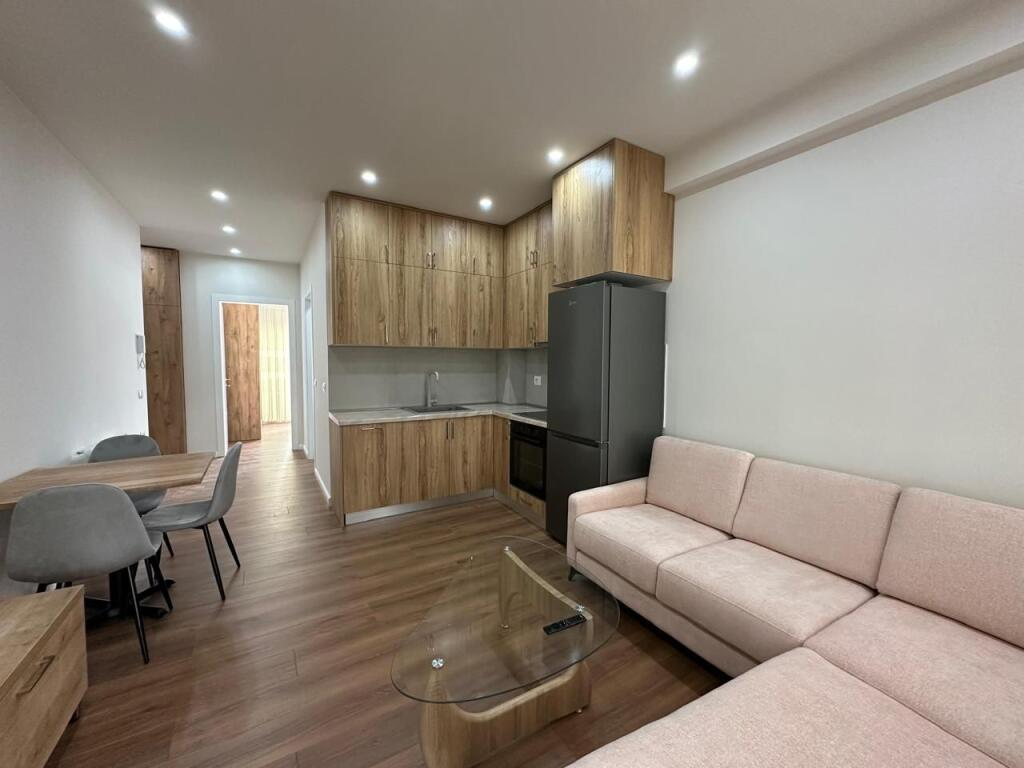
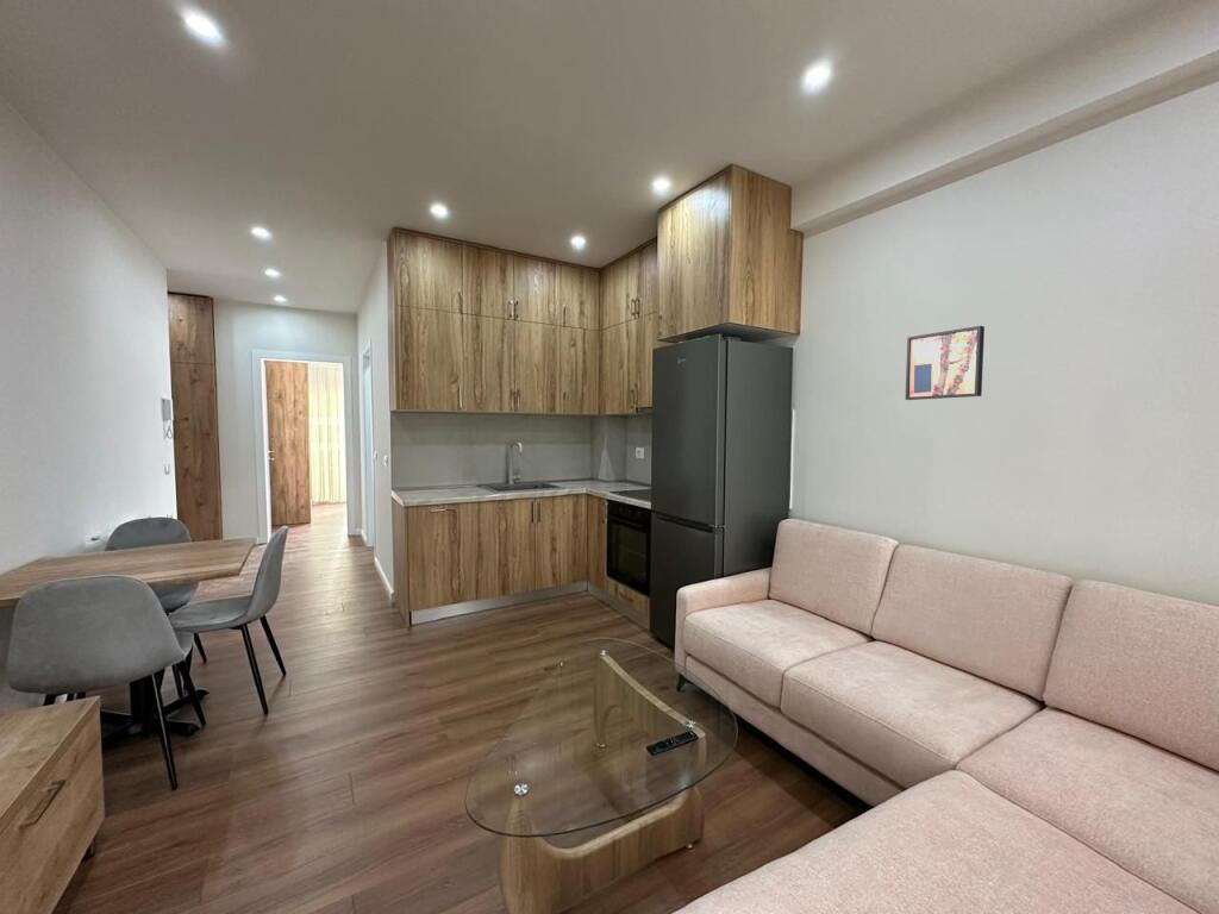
+ wall art [905,325,986,401]
